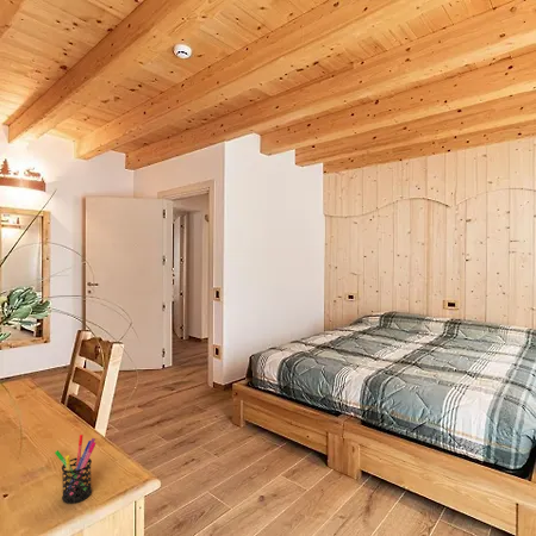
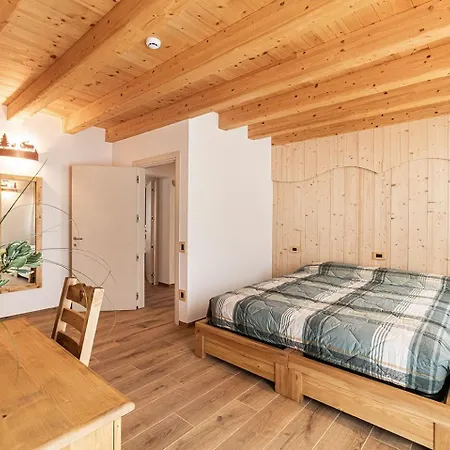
- pen holder [54,434,96,505]
